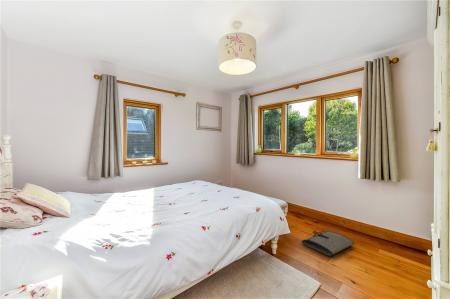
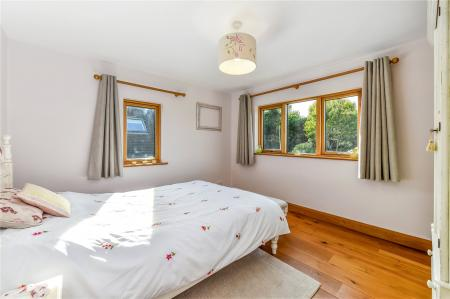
- tool roll [301,230,355,257]
